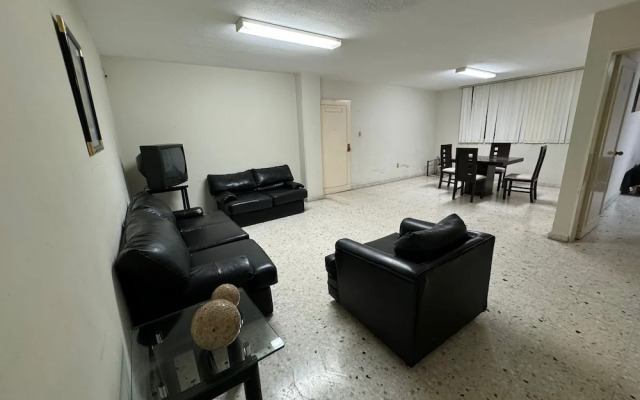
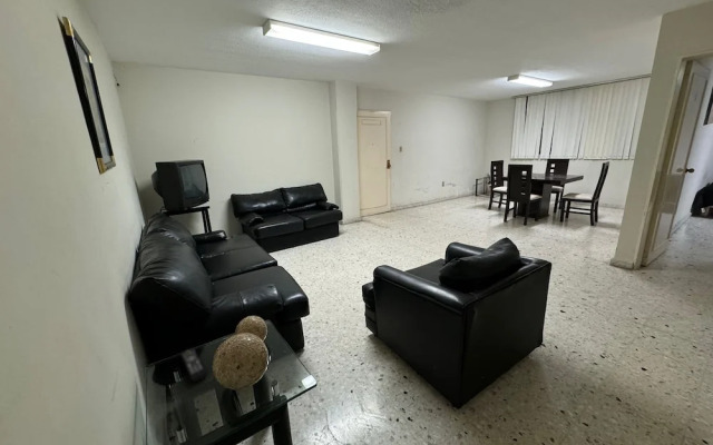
+ remote control [179,346,208,384]
